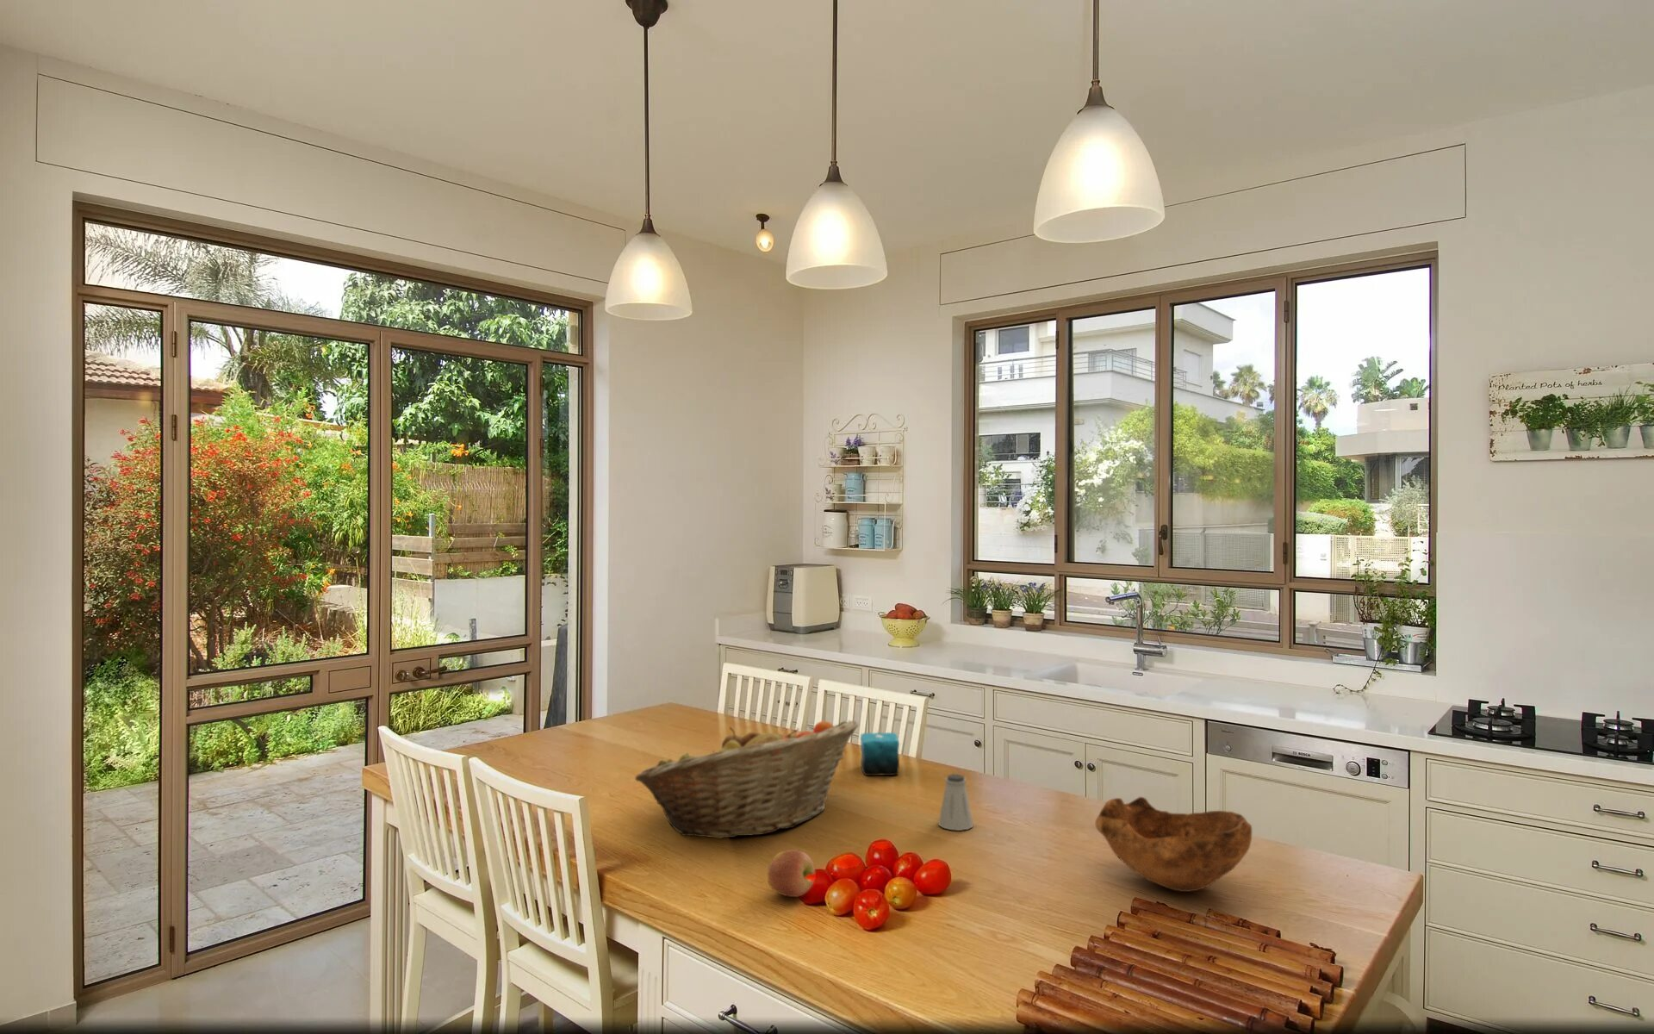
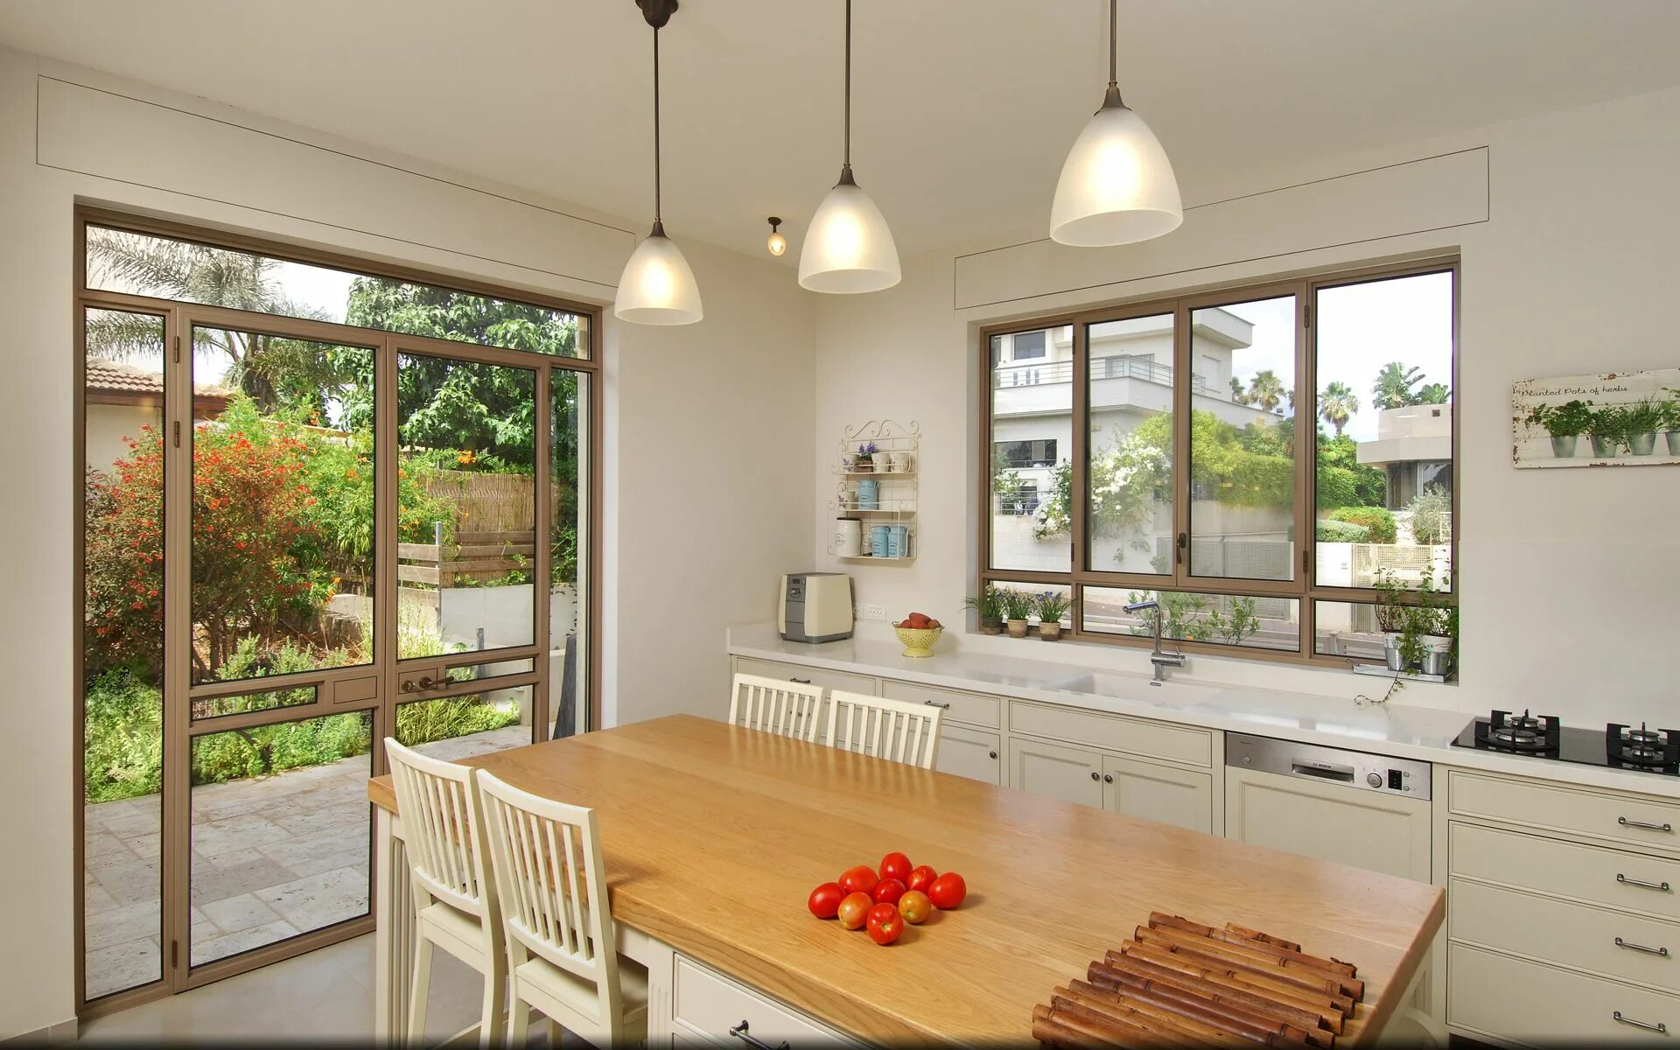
- fruit basket [633,720,860,840]
- wooden bowl [1094,796,1253,892]
- saltshaker [938,773,974,831]
- candle [860,728,900,777]
- apple [767,848,816,898]
